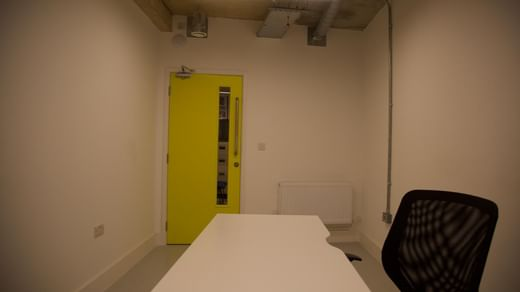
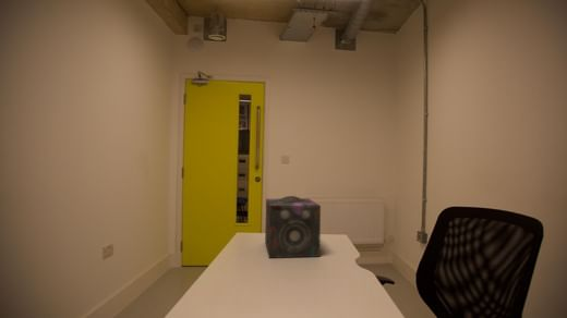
+ speaker [264,195,322,259]
